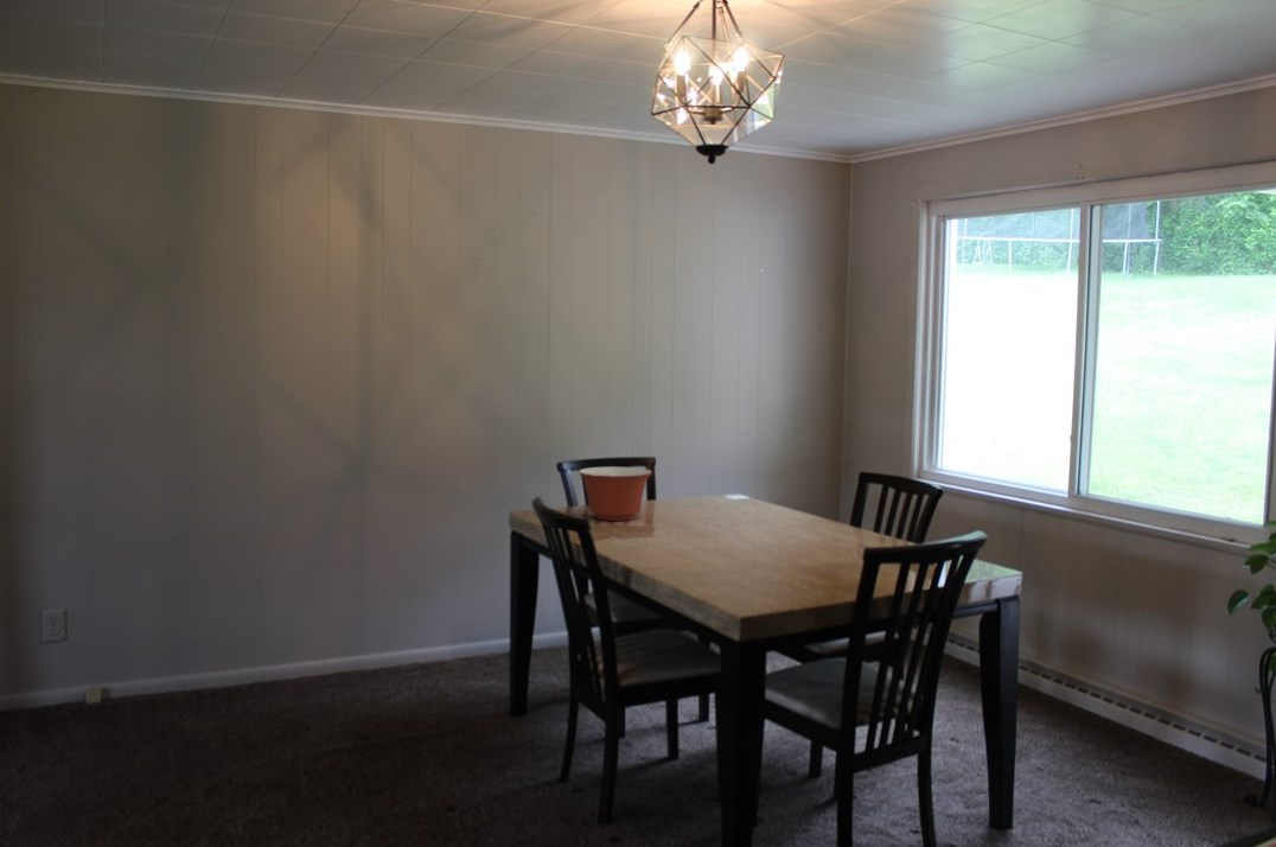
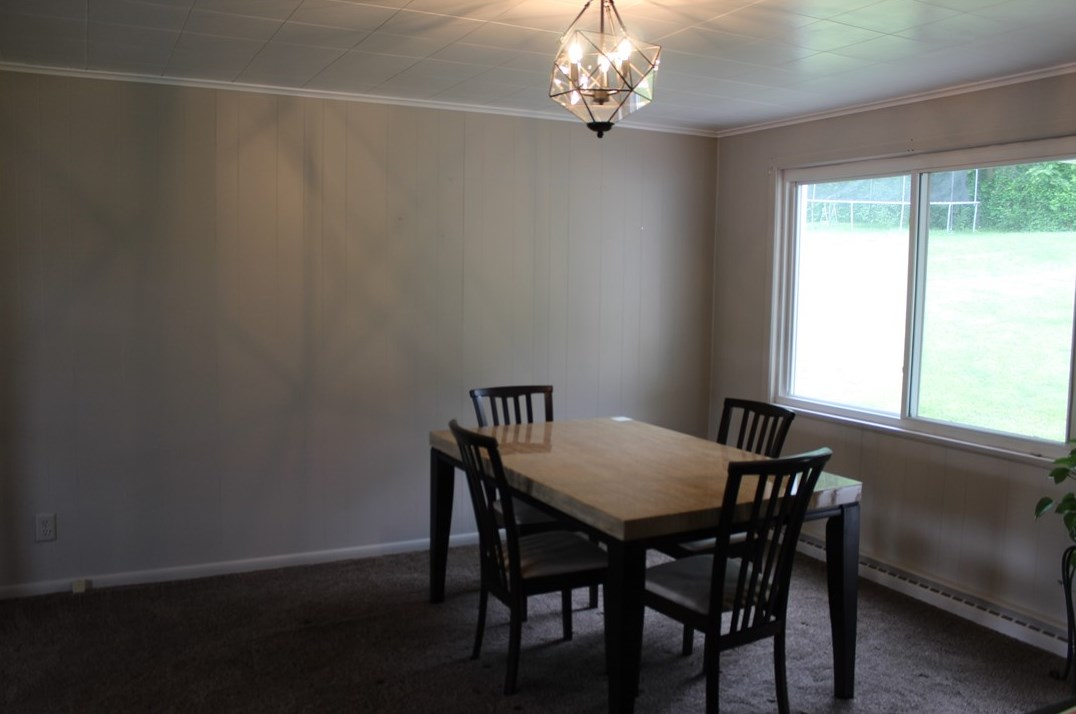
- mixing bowl [578,466,653,522]
